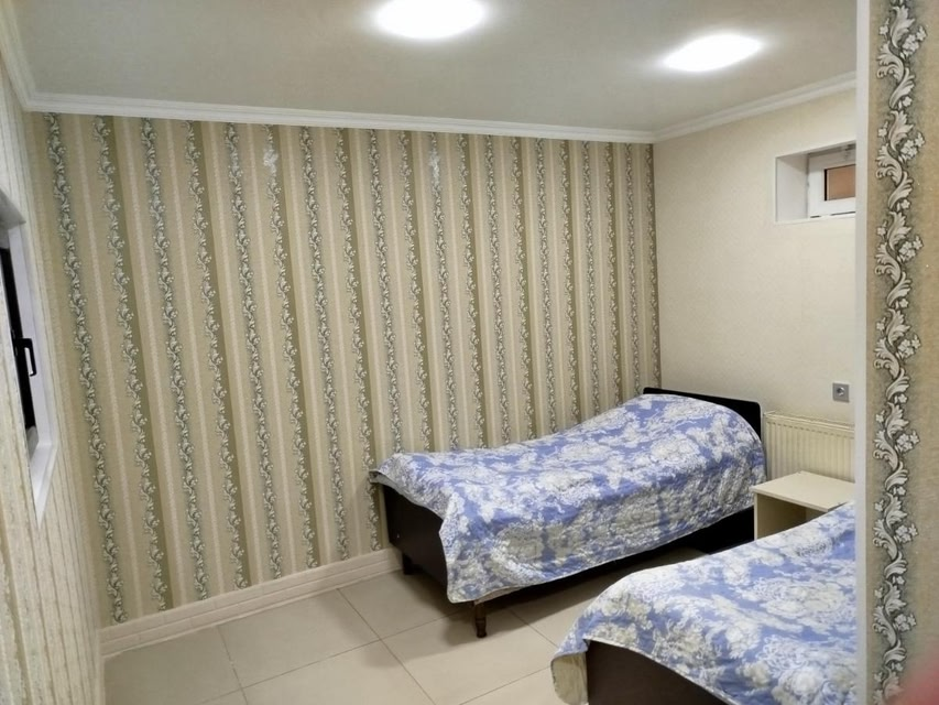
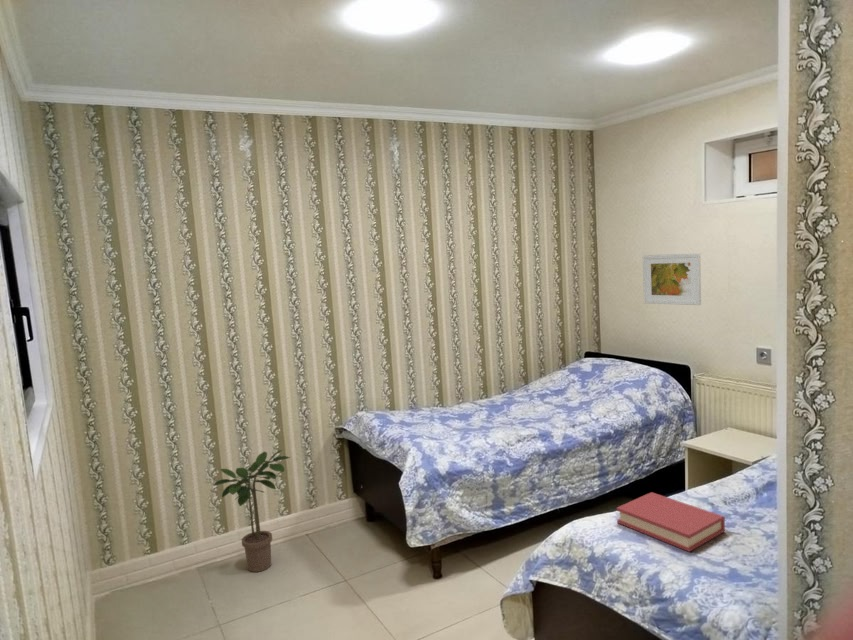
+ hardback book [616,491,726,553]
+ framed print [642,252,702,306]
+ potted plant [212,449,291,573]
